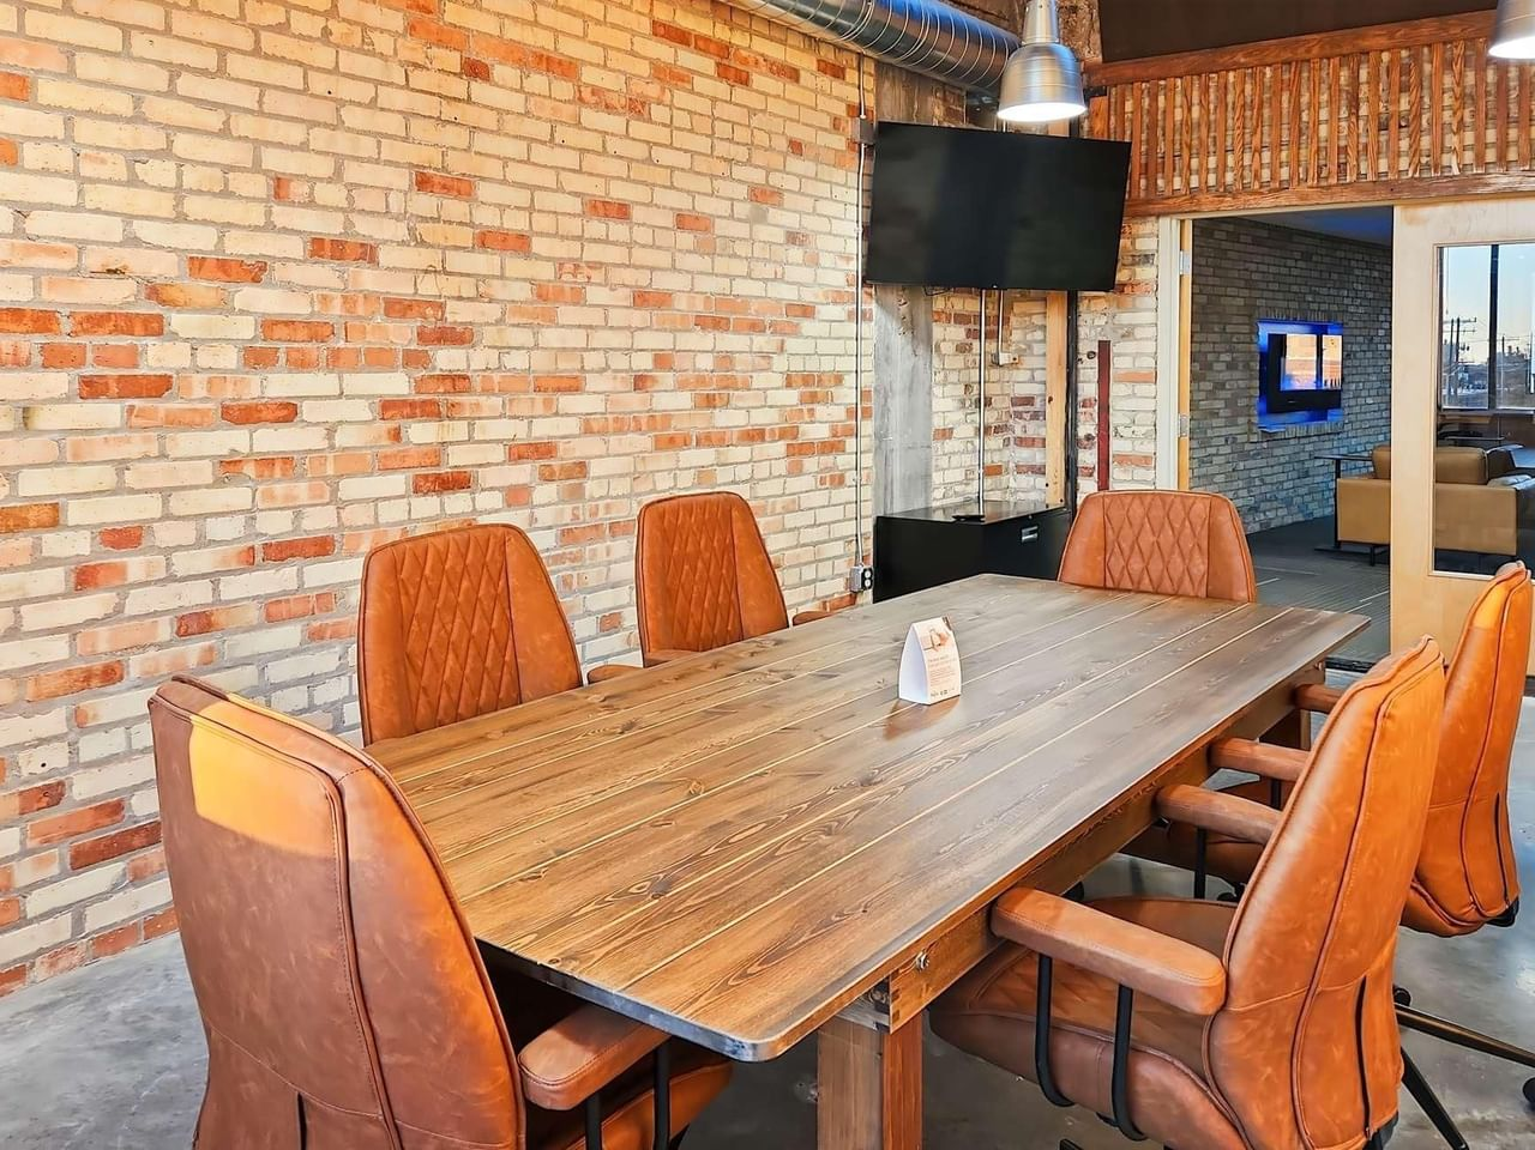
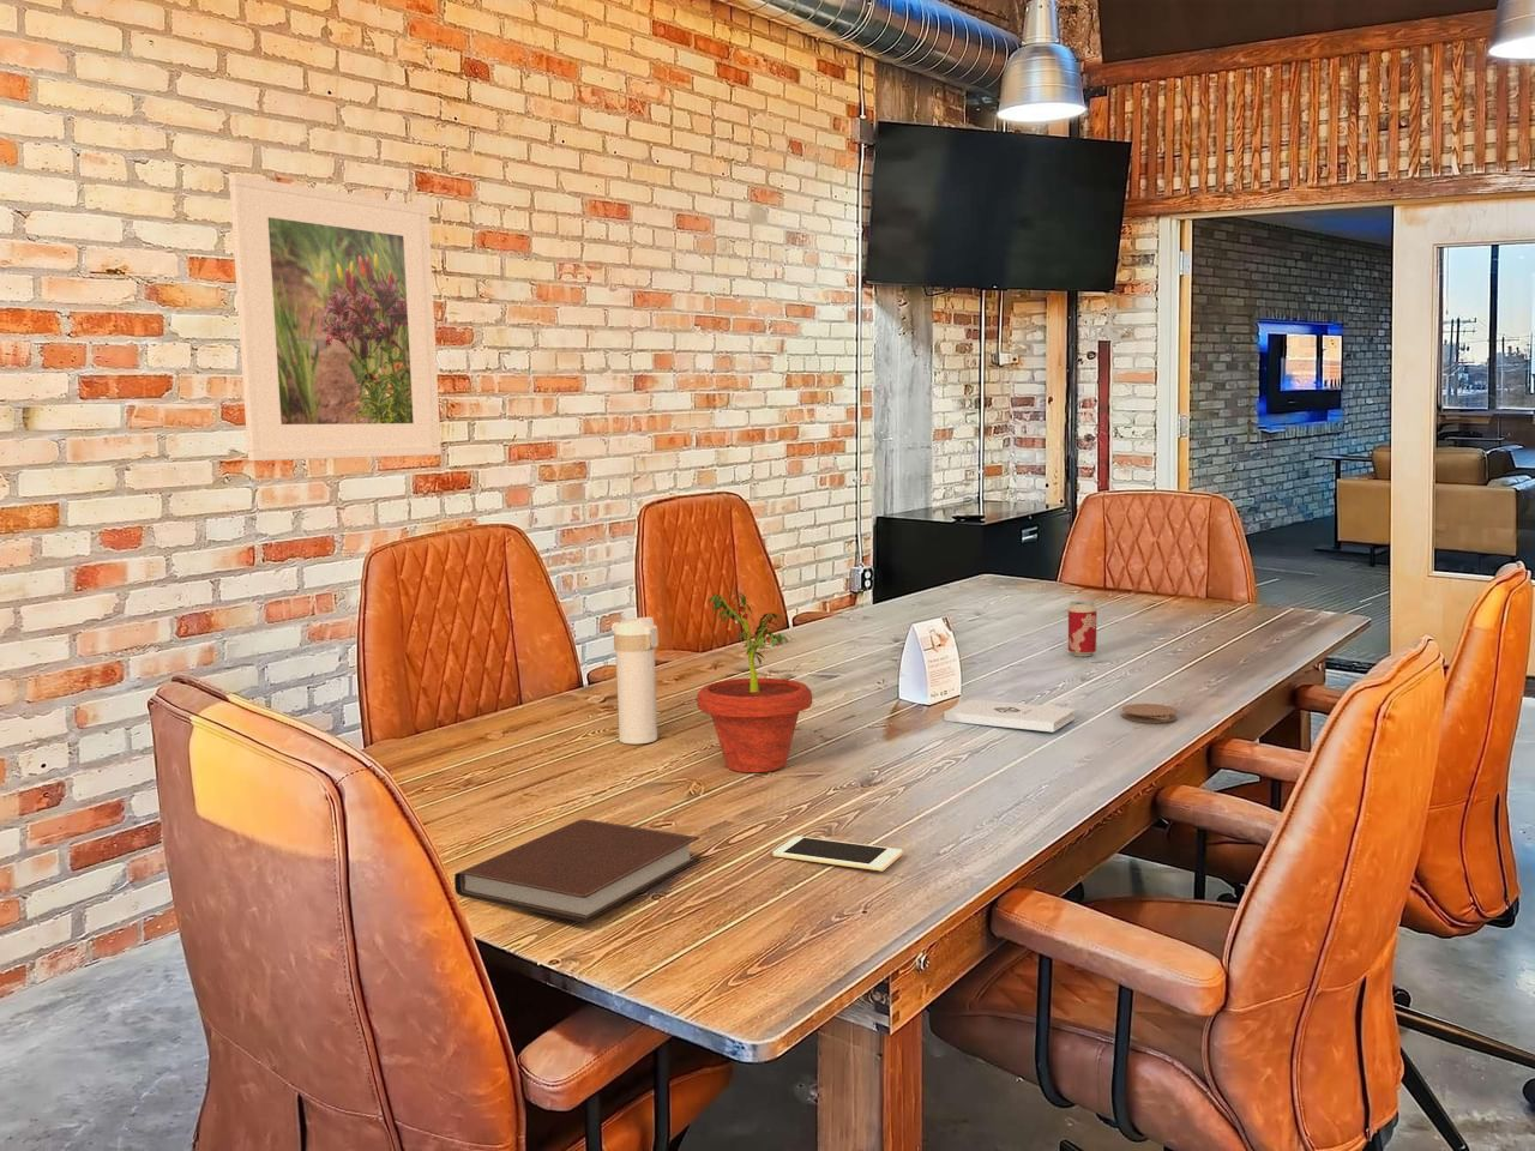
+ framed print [228,174,442,463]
+ beverage can [1067,600,1097,657]
+ cell phone [772,834,904,872]
+ notebook [453,817,701,924]
+ potted plant [695,585,813,774]
+ coaster [1120,702,1178,724]
+ notepad [943,699,1076,733]
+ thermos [610,617,660,745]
